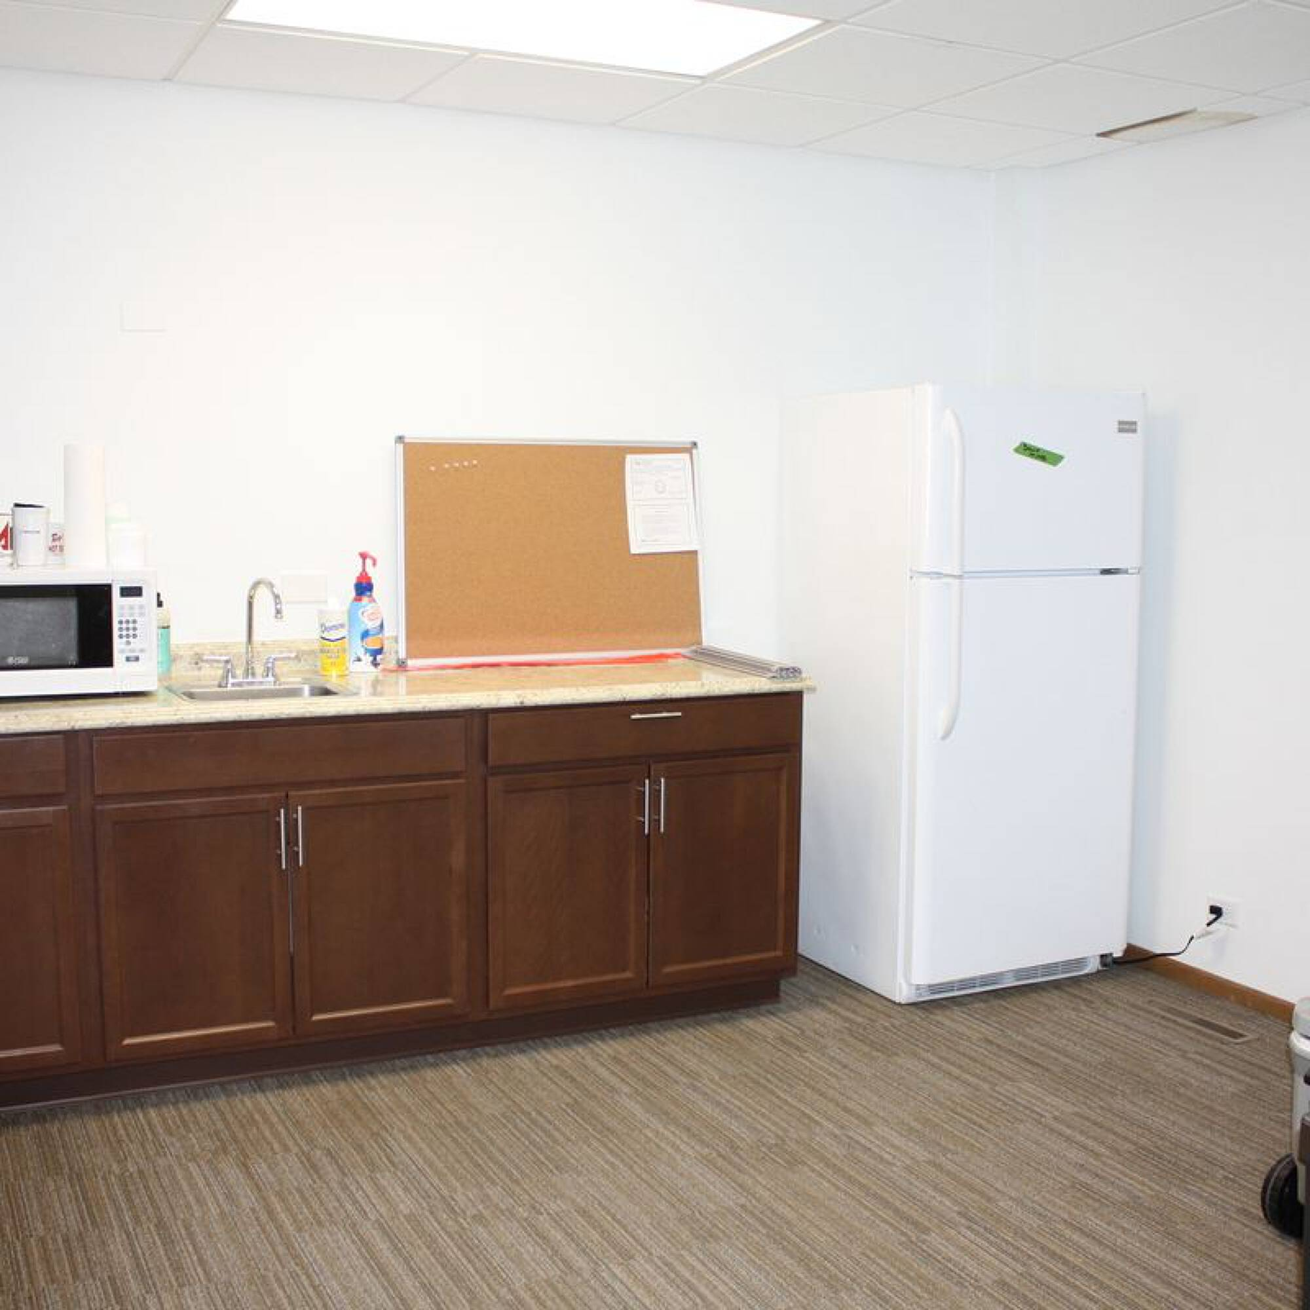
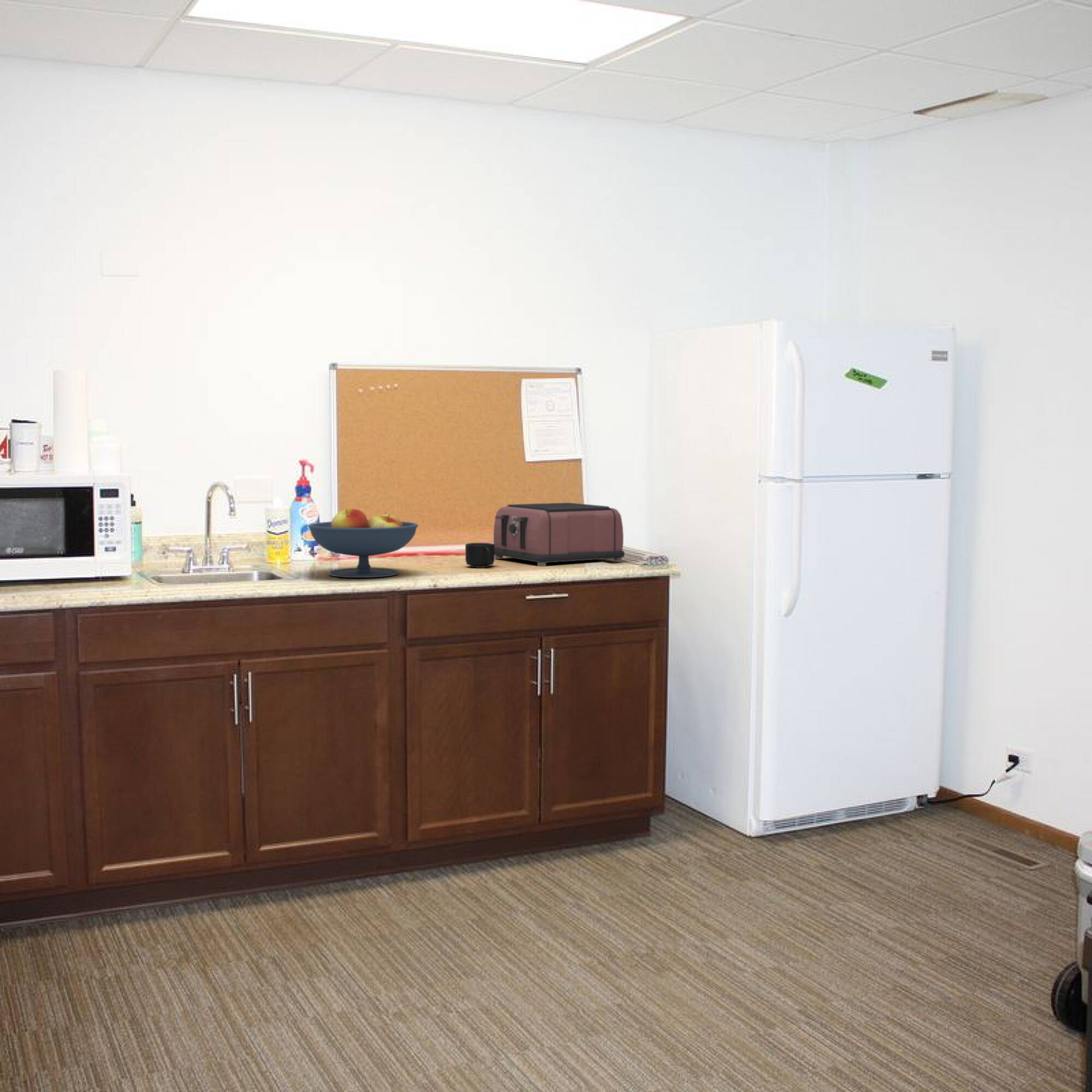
+ mug [465,542,495,568]
+ toaster [493,502,625,567]
+ fruit bowl [307,508,419,578]
